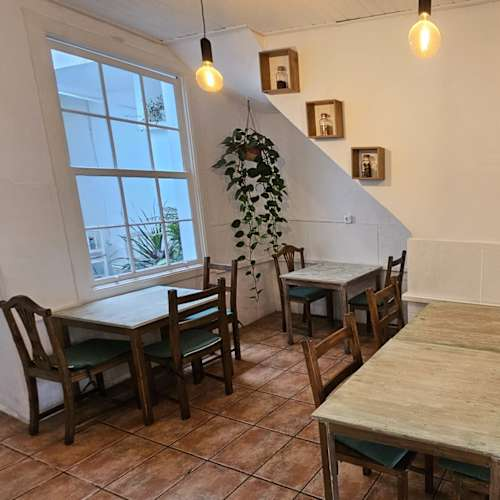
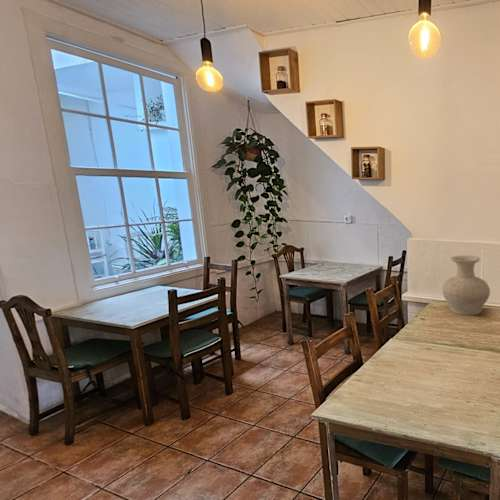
+ vase [441,255,491,316]
